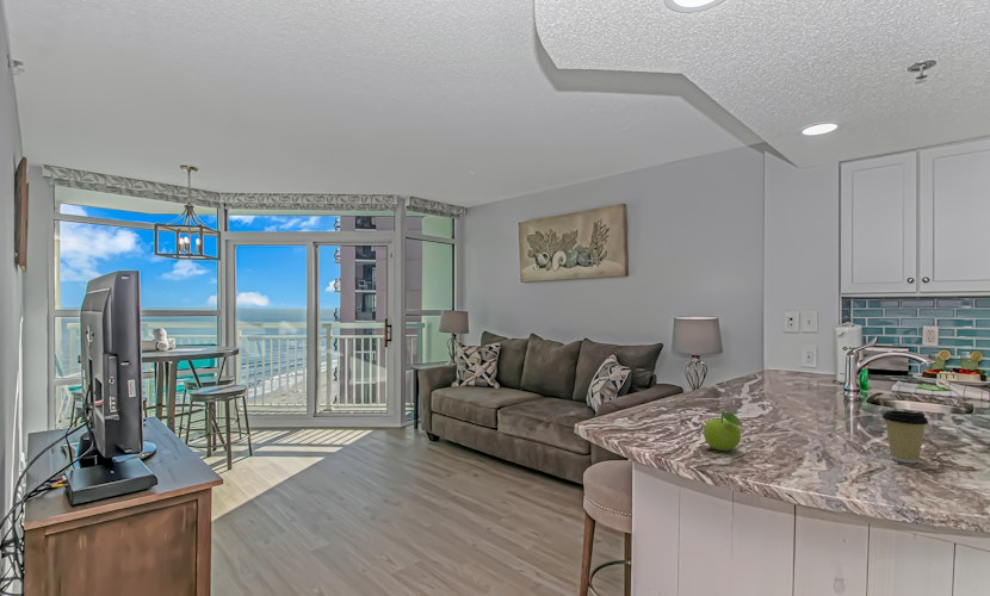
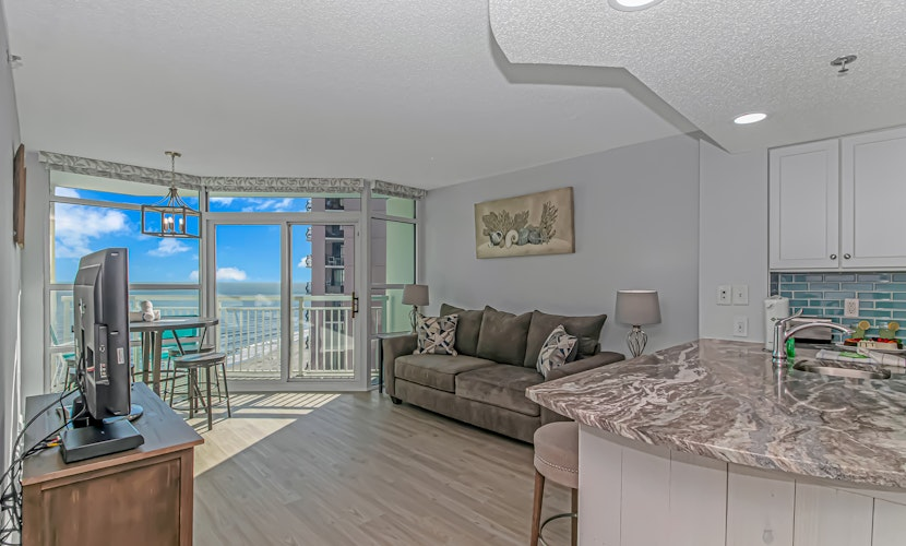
- fruit [703,410,743,452]
- coffee cup [881,409,929,464]
